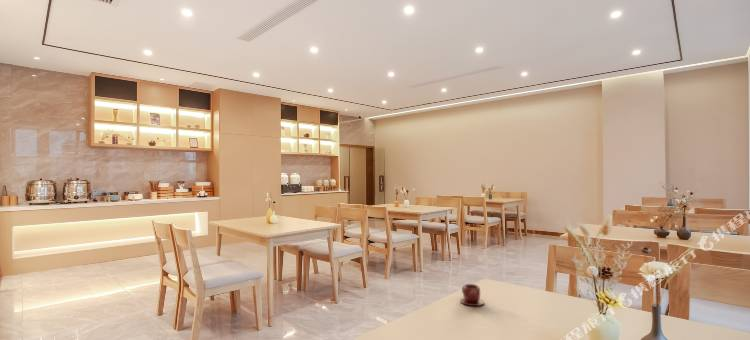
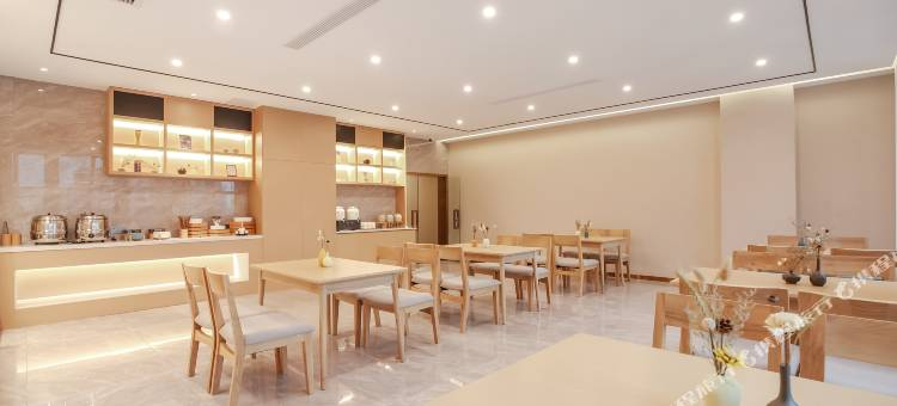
- teacup [459,283,485,307]
